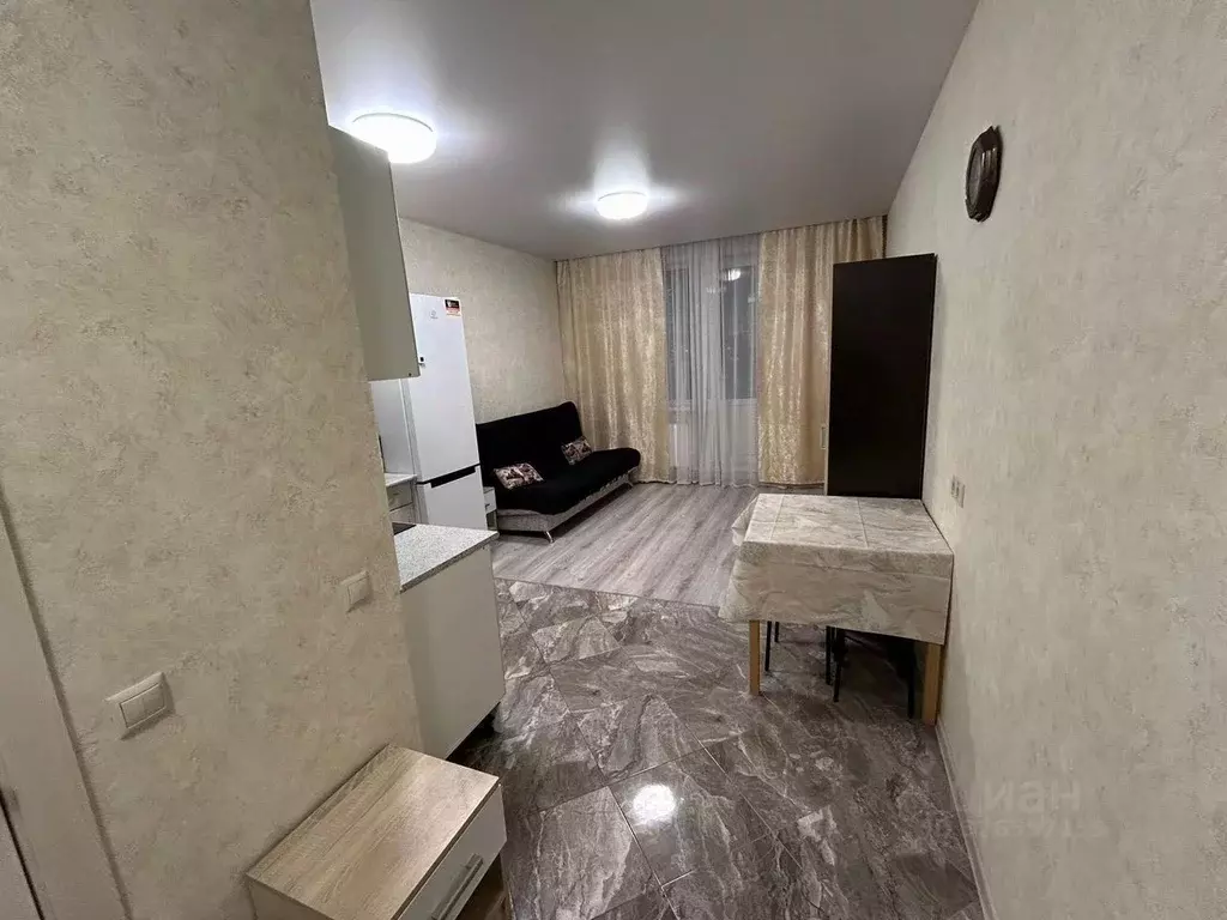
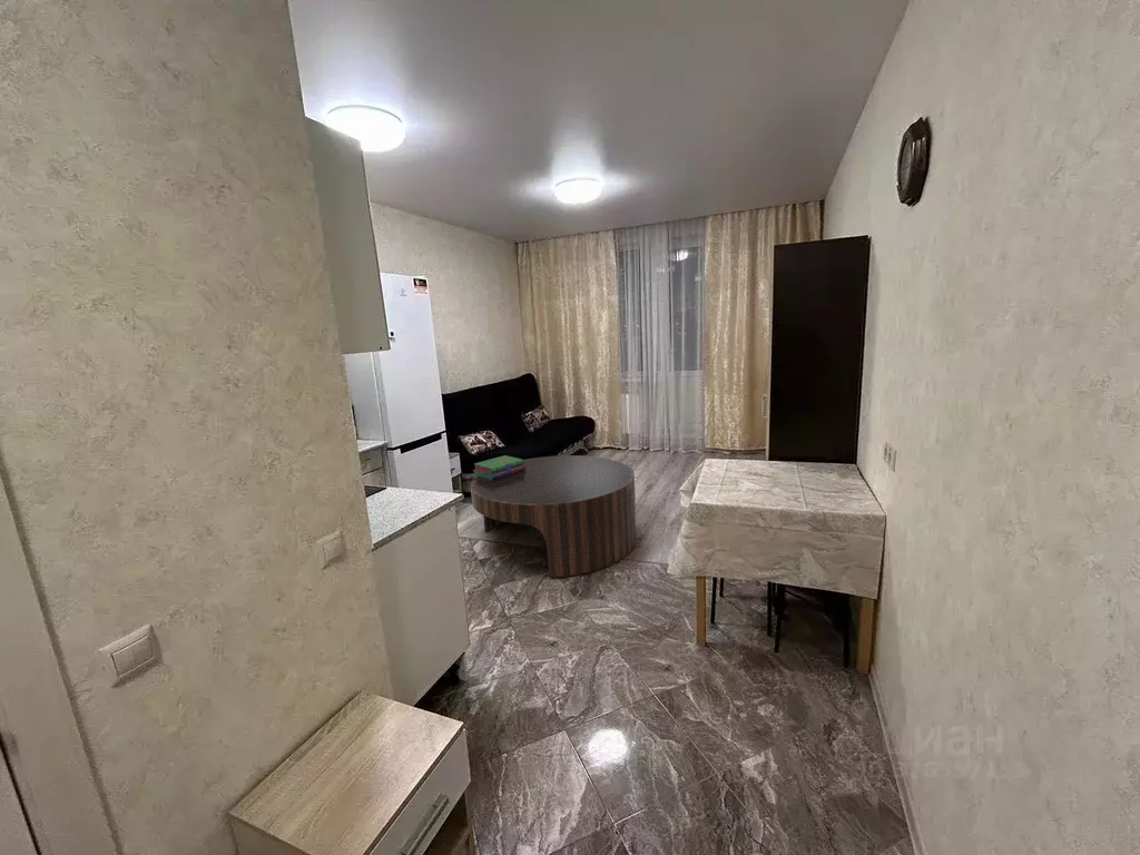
+ coffee table [470,454,637,579]
+ stack of books [472,454,525,480]
